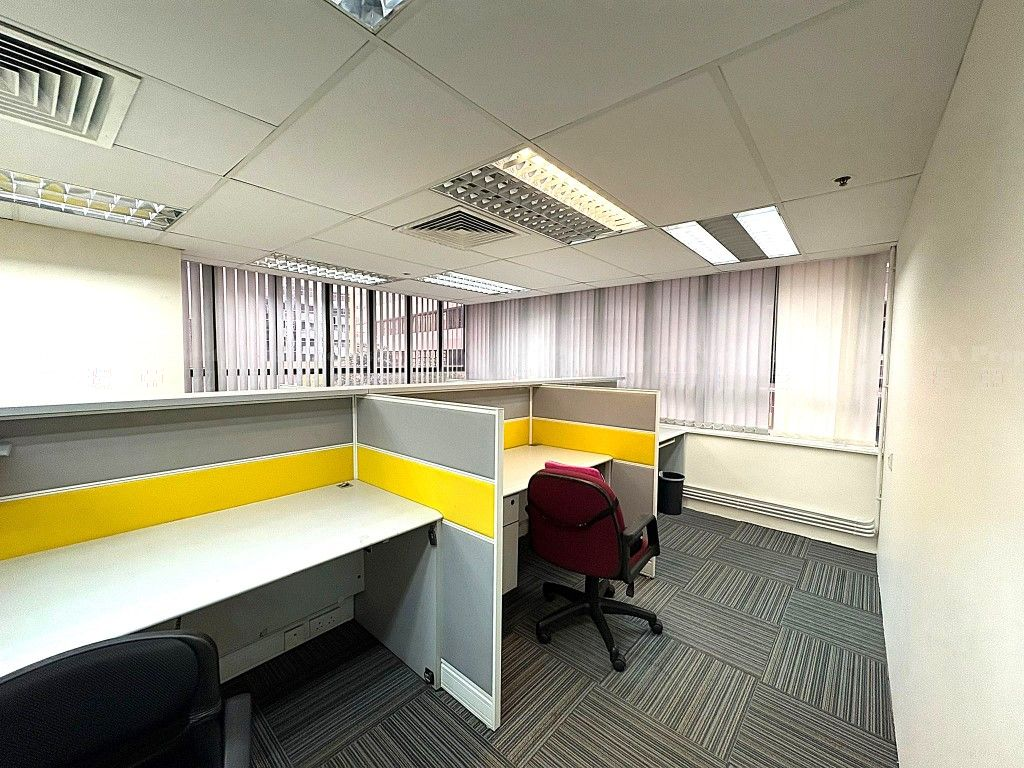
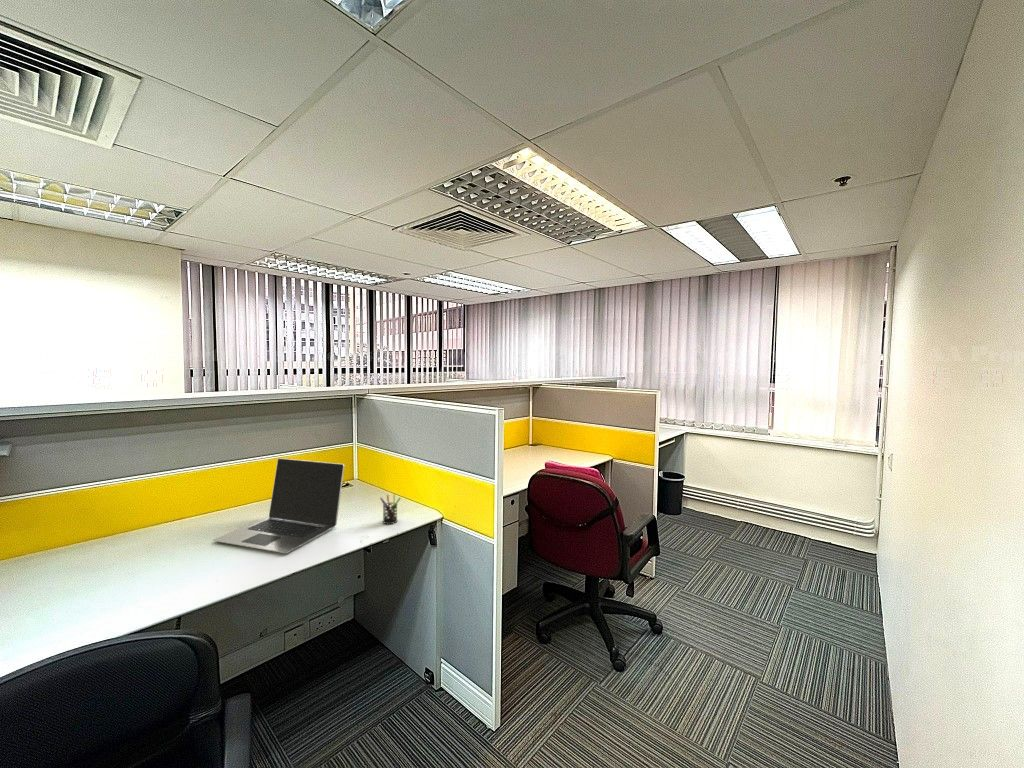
+ pen holder [379,492,402,525]
+ laptop [212,457,345,554]
